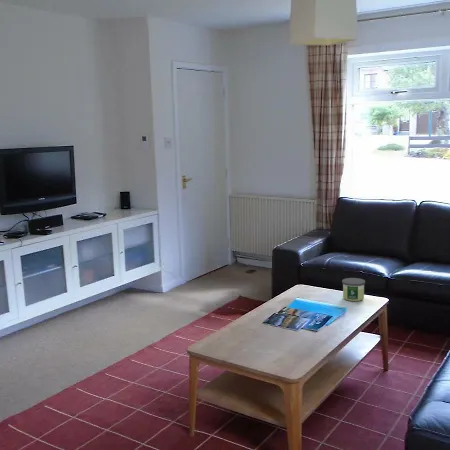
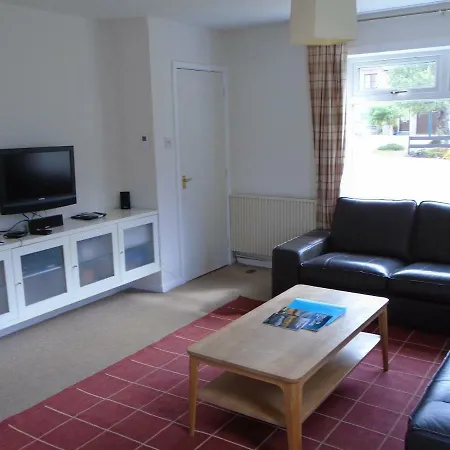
- candle [341,277,366,302]
